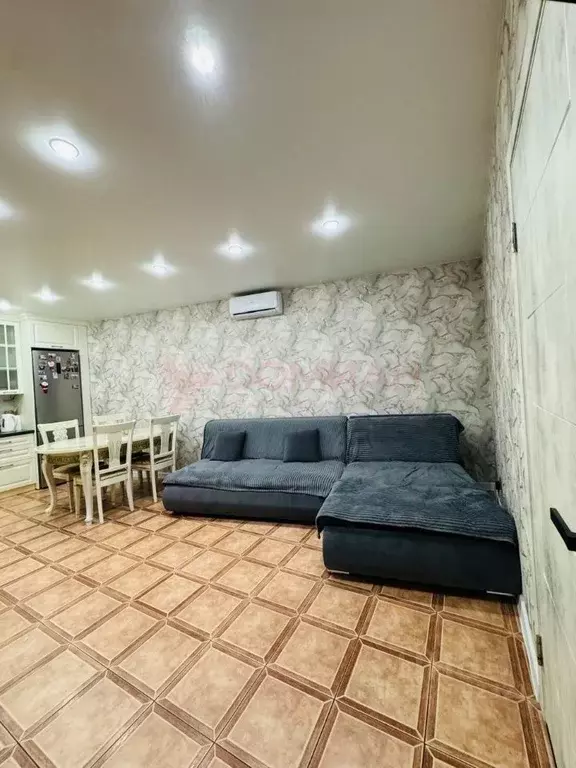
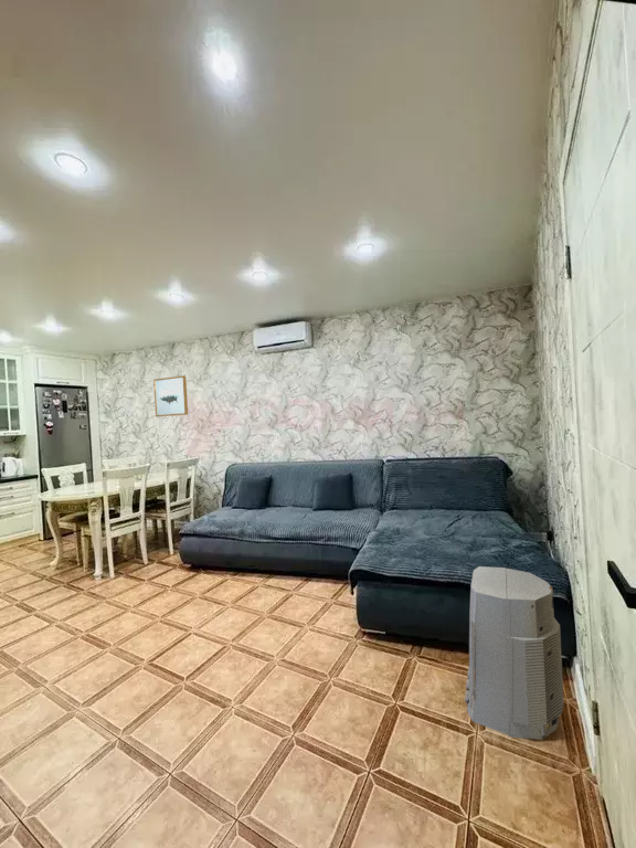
+ air purifier [464,565,565,741]
+ wall art [152,374,189,417]
